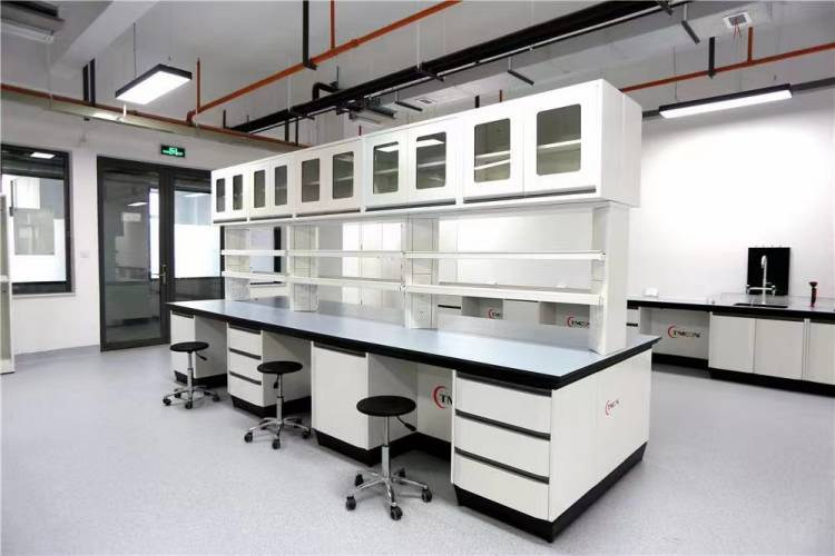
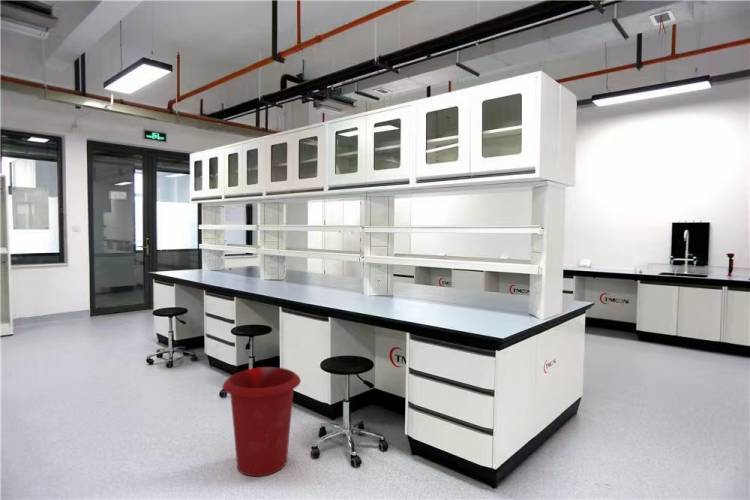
+ waste bin [222,366,302,477]
